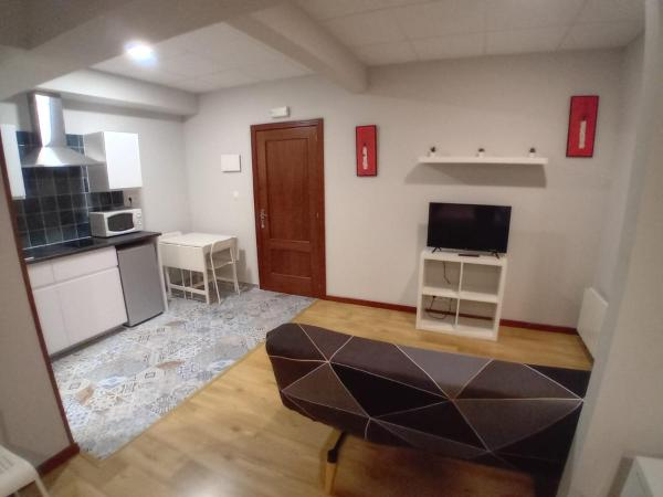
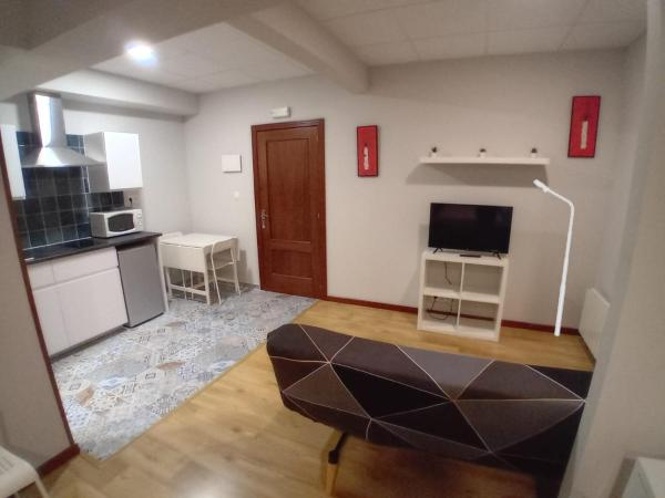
+ floor lamp [532,179,575,338]
